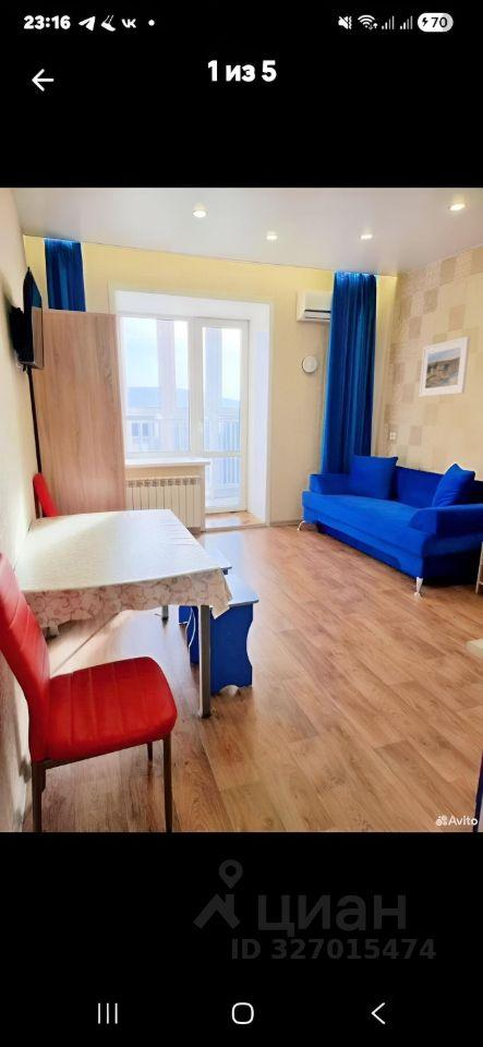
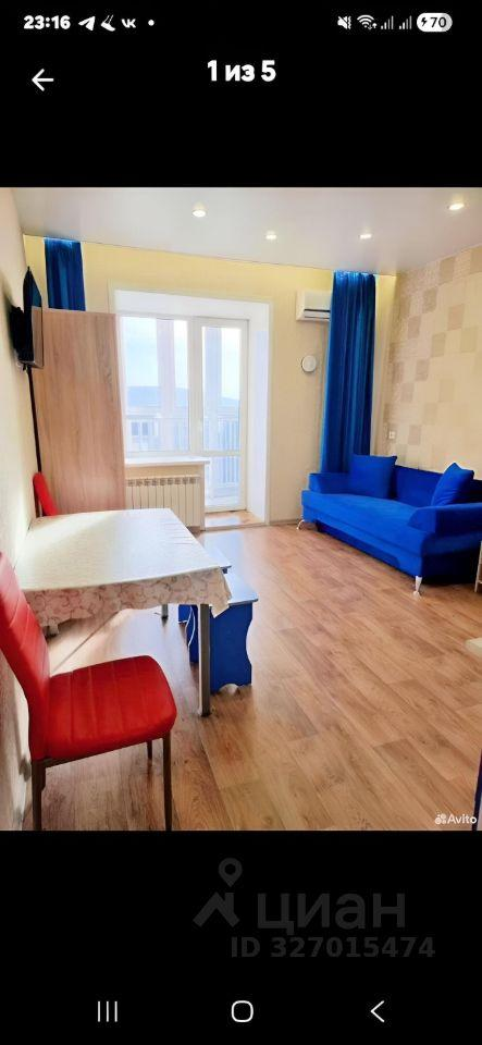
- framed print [418,335,471,398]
